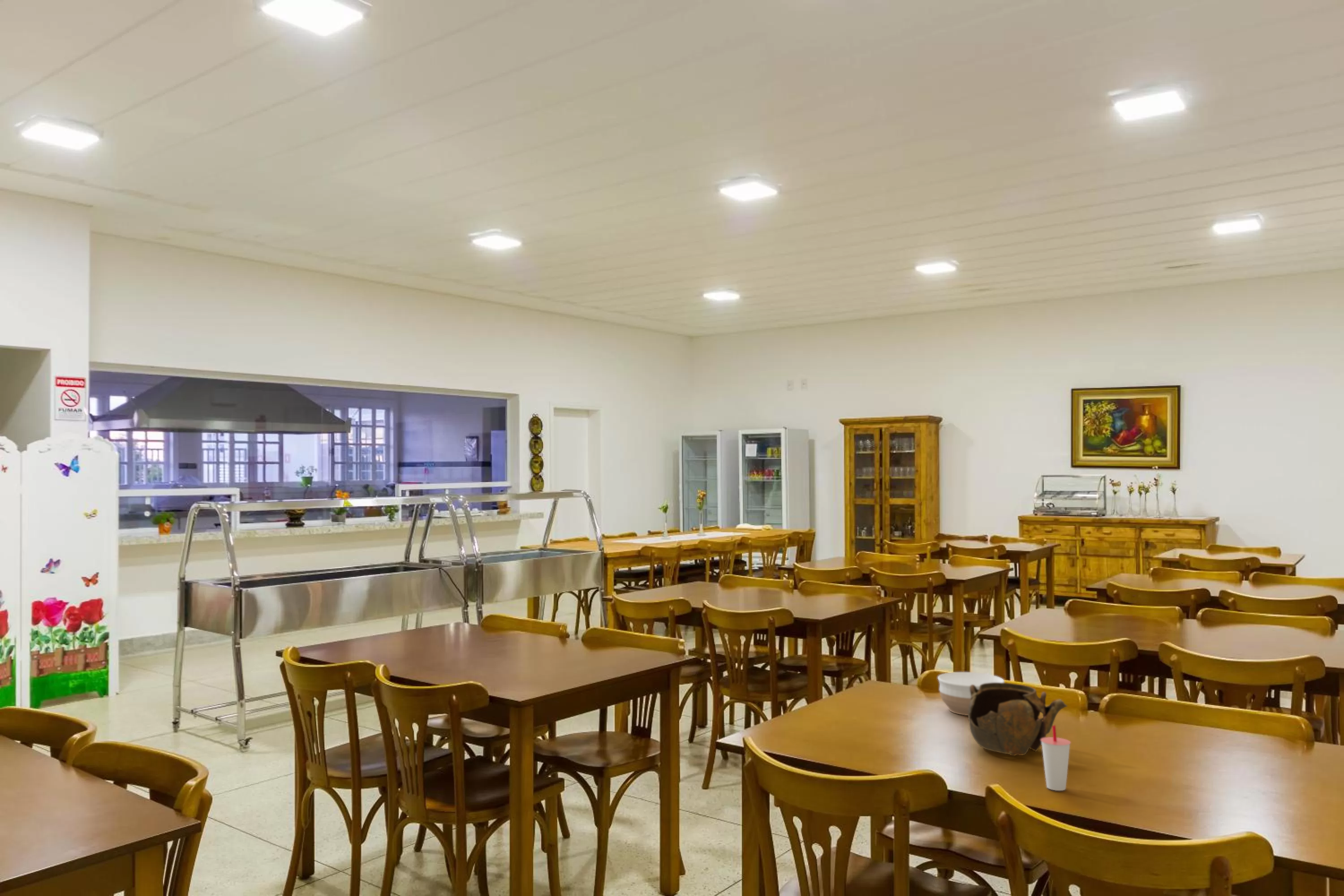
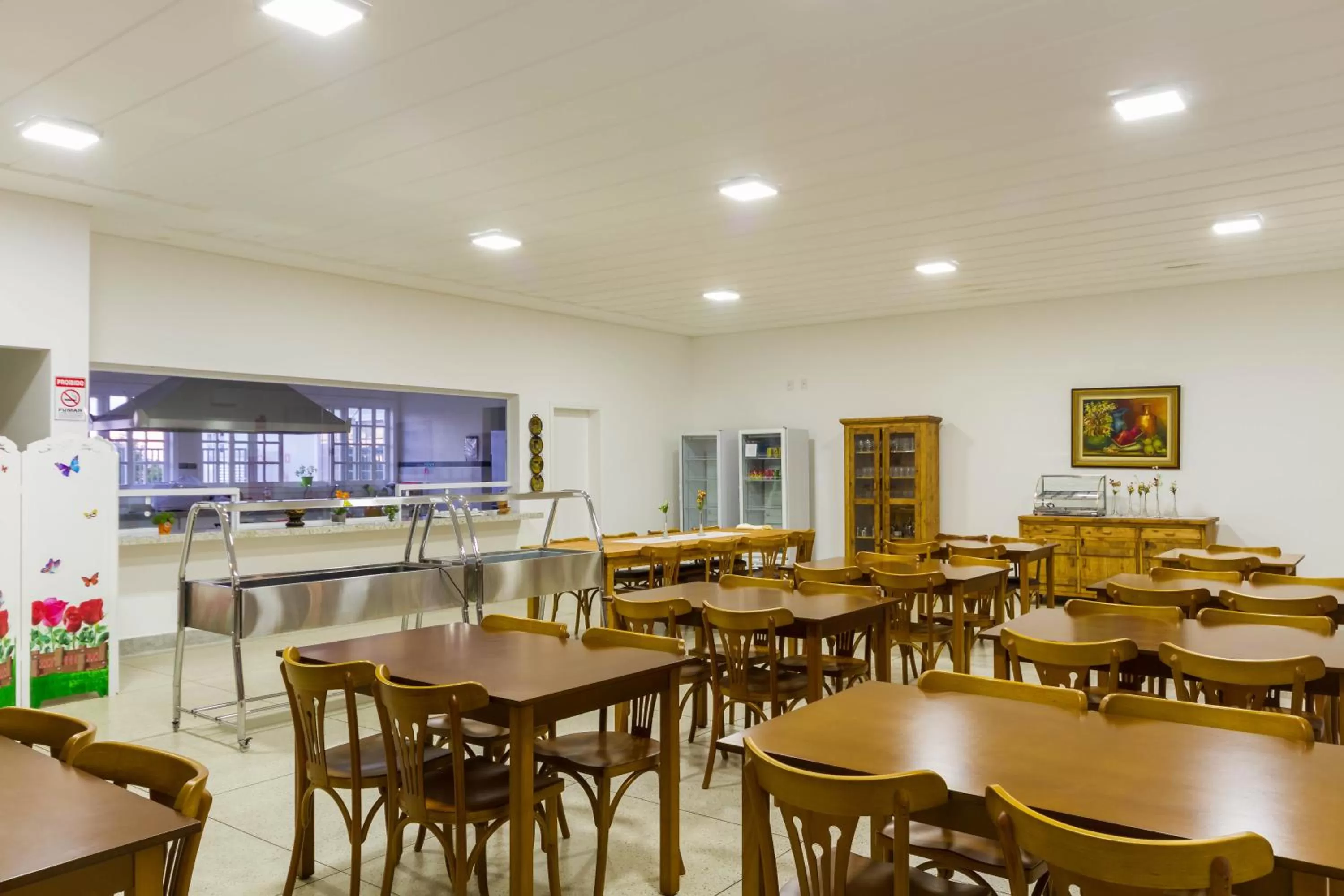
- bowl [937,672,1005,716]
- teapot [968,682,1068,756]
- cup [1041,724,1071,791]
